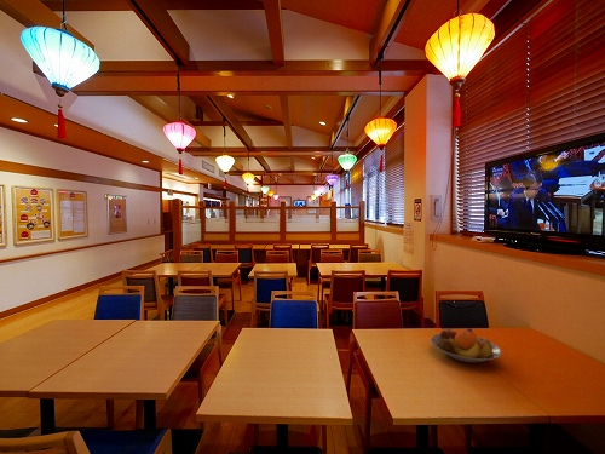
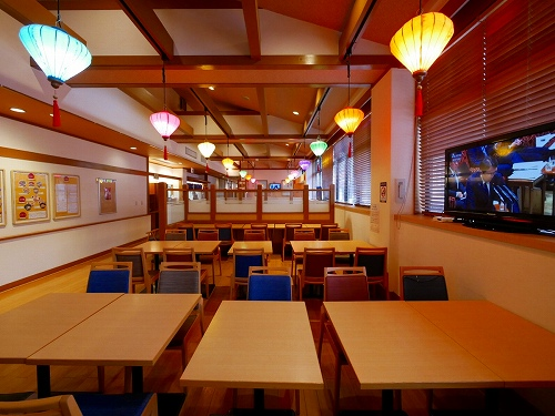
- fruit bowl [430,327,502,363]
